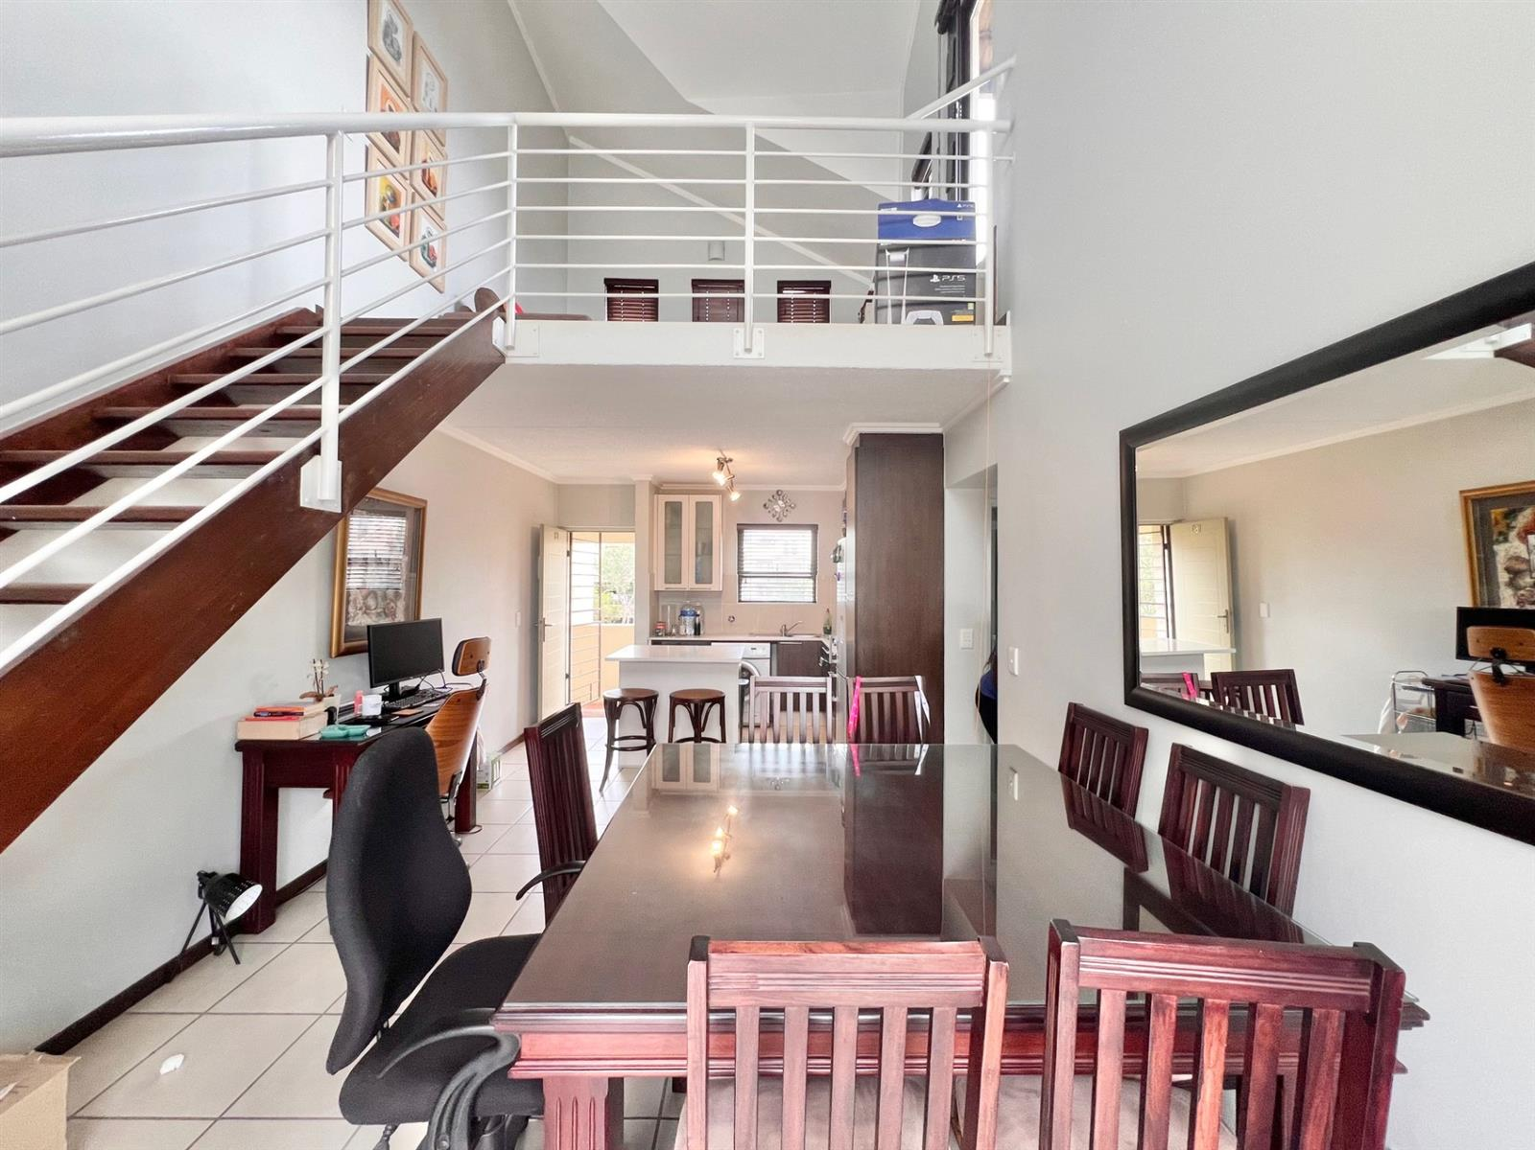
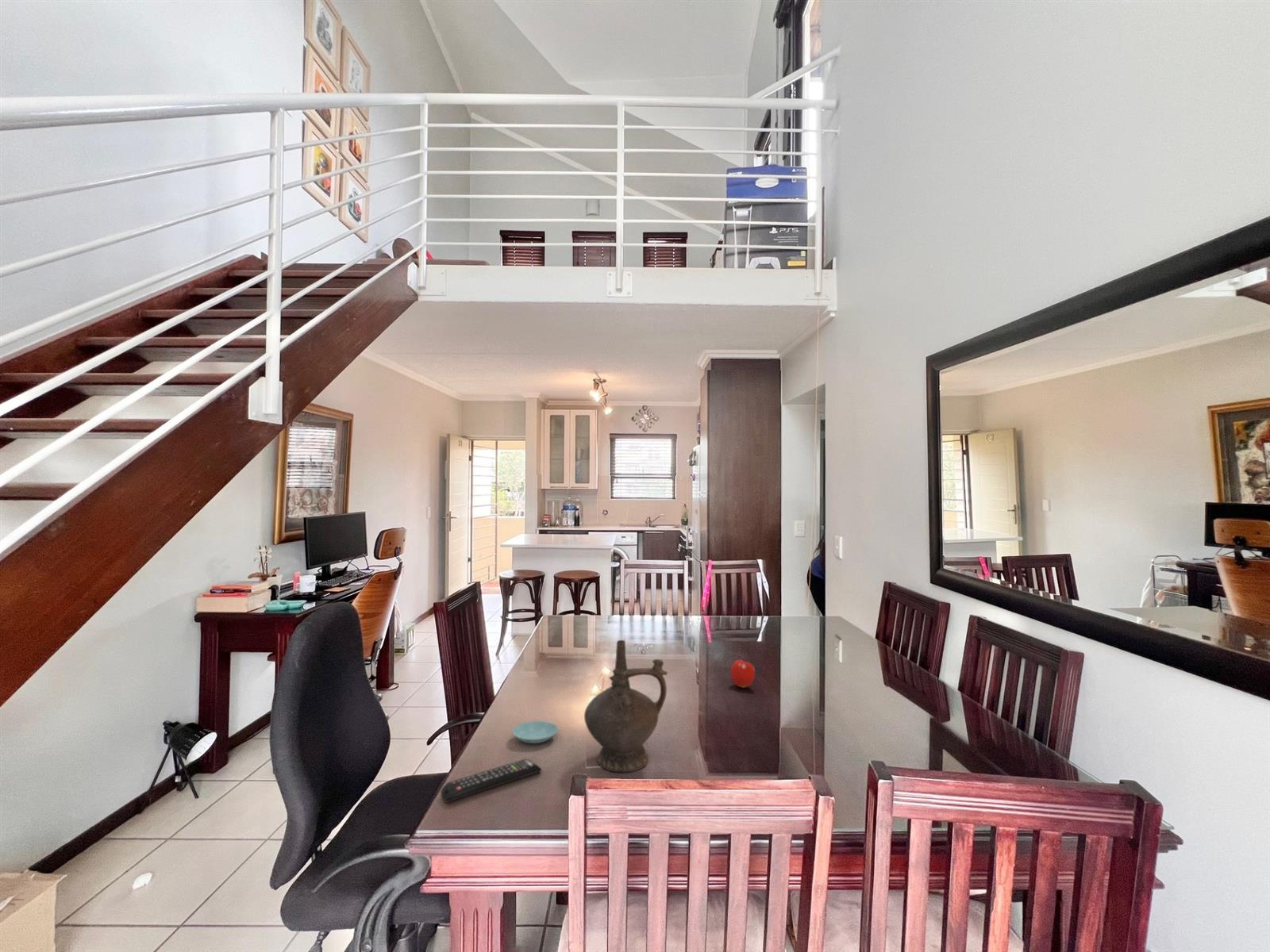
+ ceremonial vessel [583,639,668,773]
+ remote control [440,758,543,804]
+ saucer [512,720,559,744]
+ fruit [729,656,756,689]
